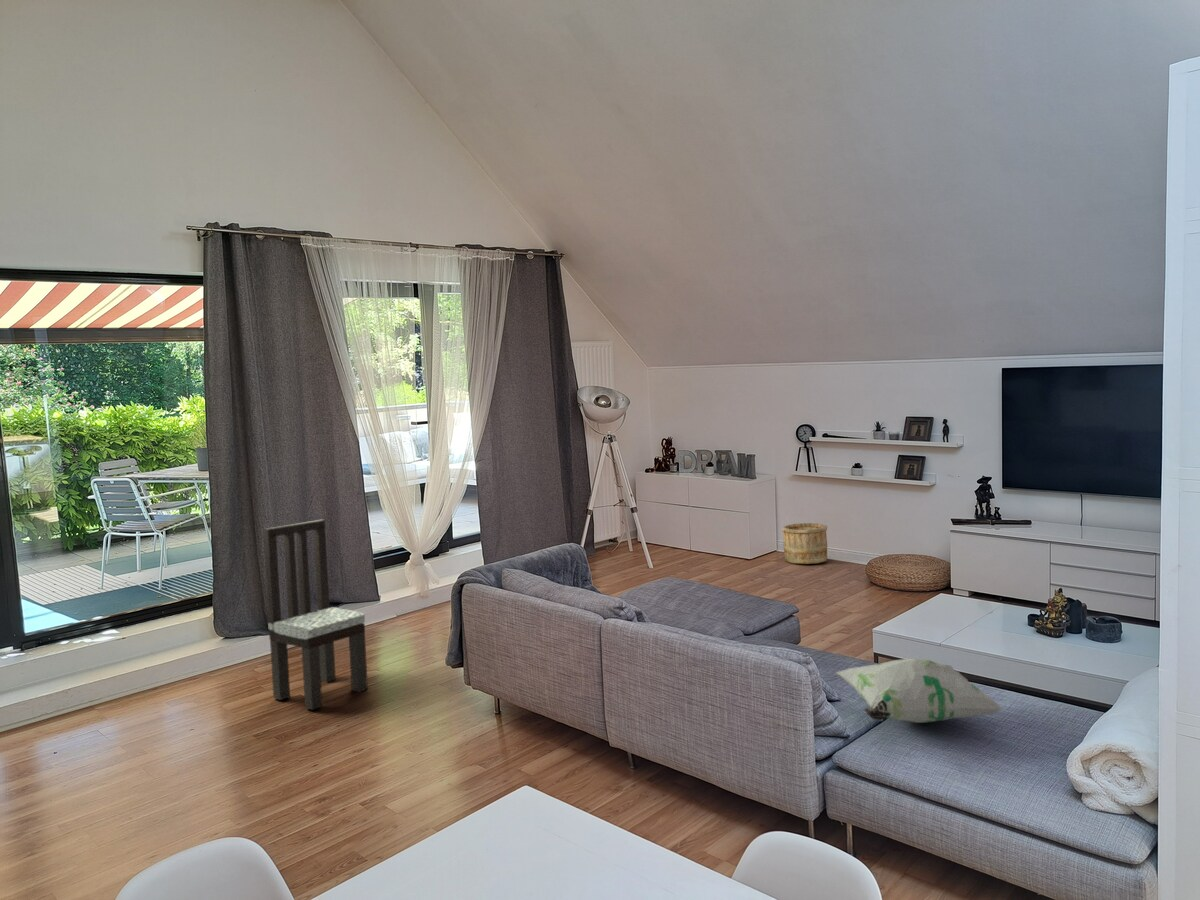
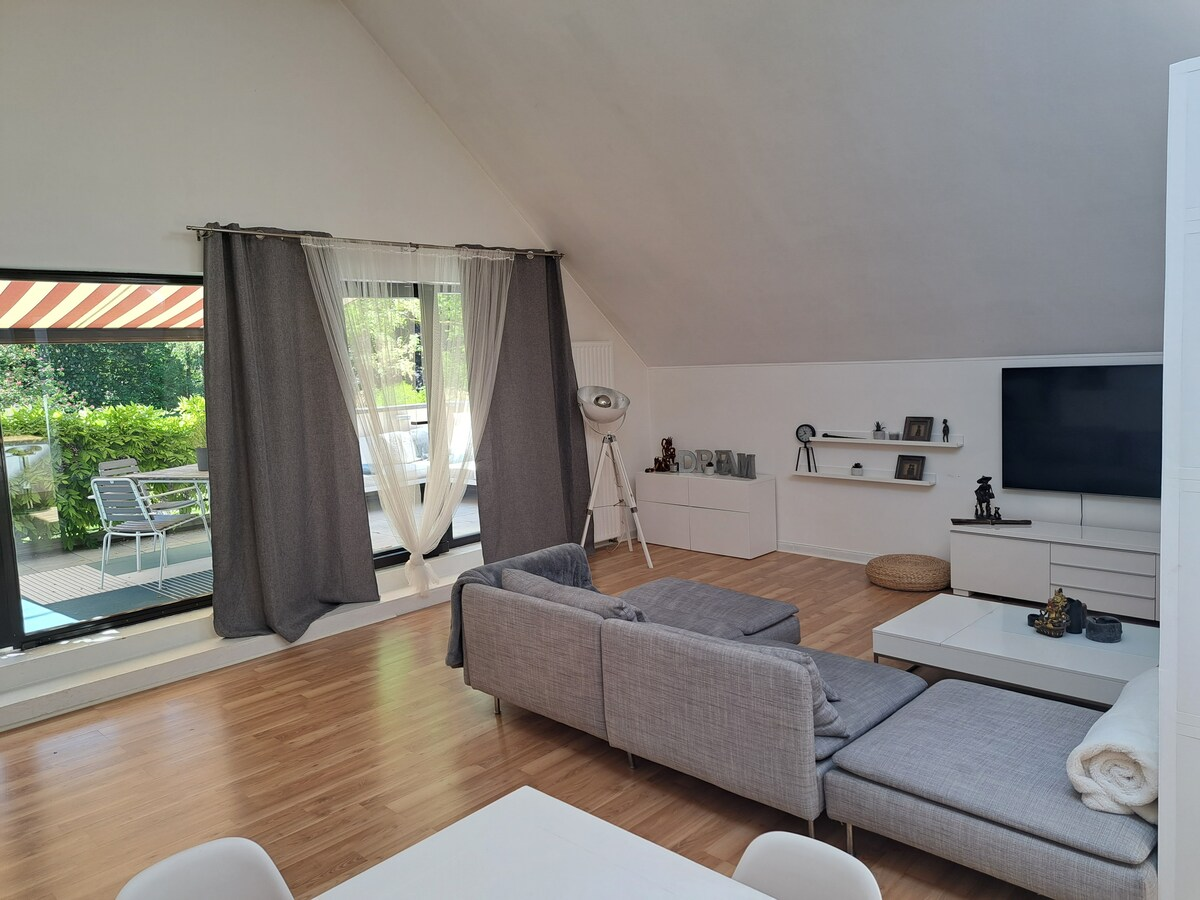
- decorative pillow [834,658,1004,724]
- dining chair [263,519,369,711]
- wooden bucket [781,522,828,565]
